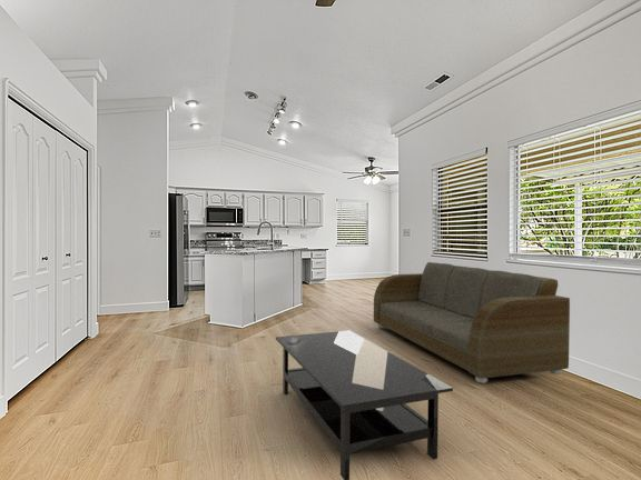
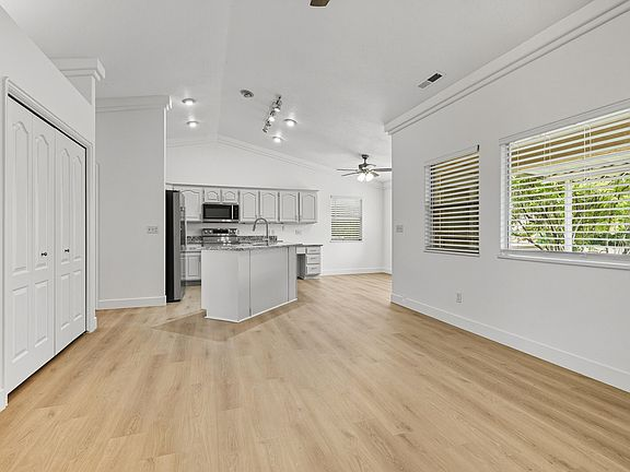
- sofa [373,261,571,384]
- coffee table [275,330,454,480]
